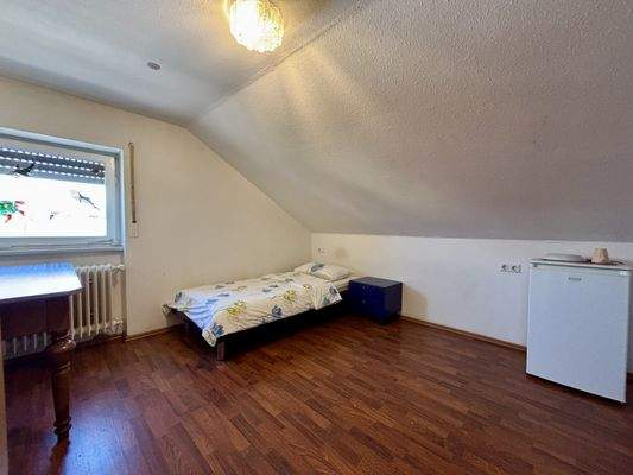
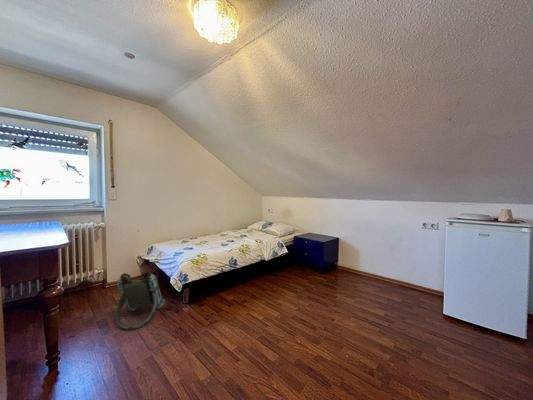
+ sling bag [115,271,166,330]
